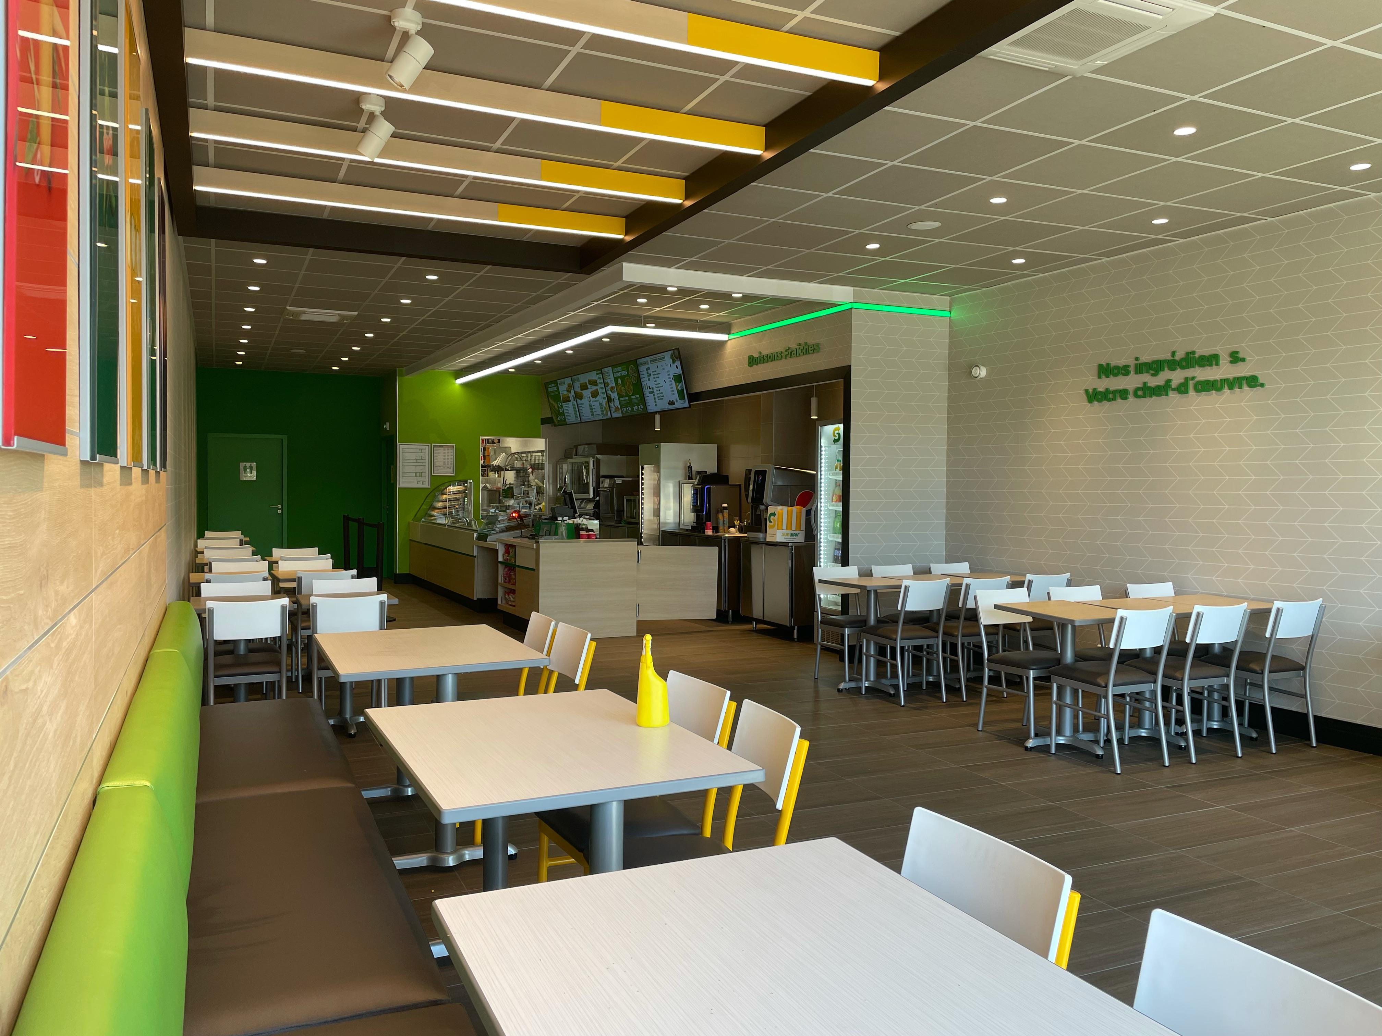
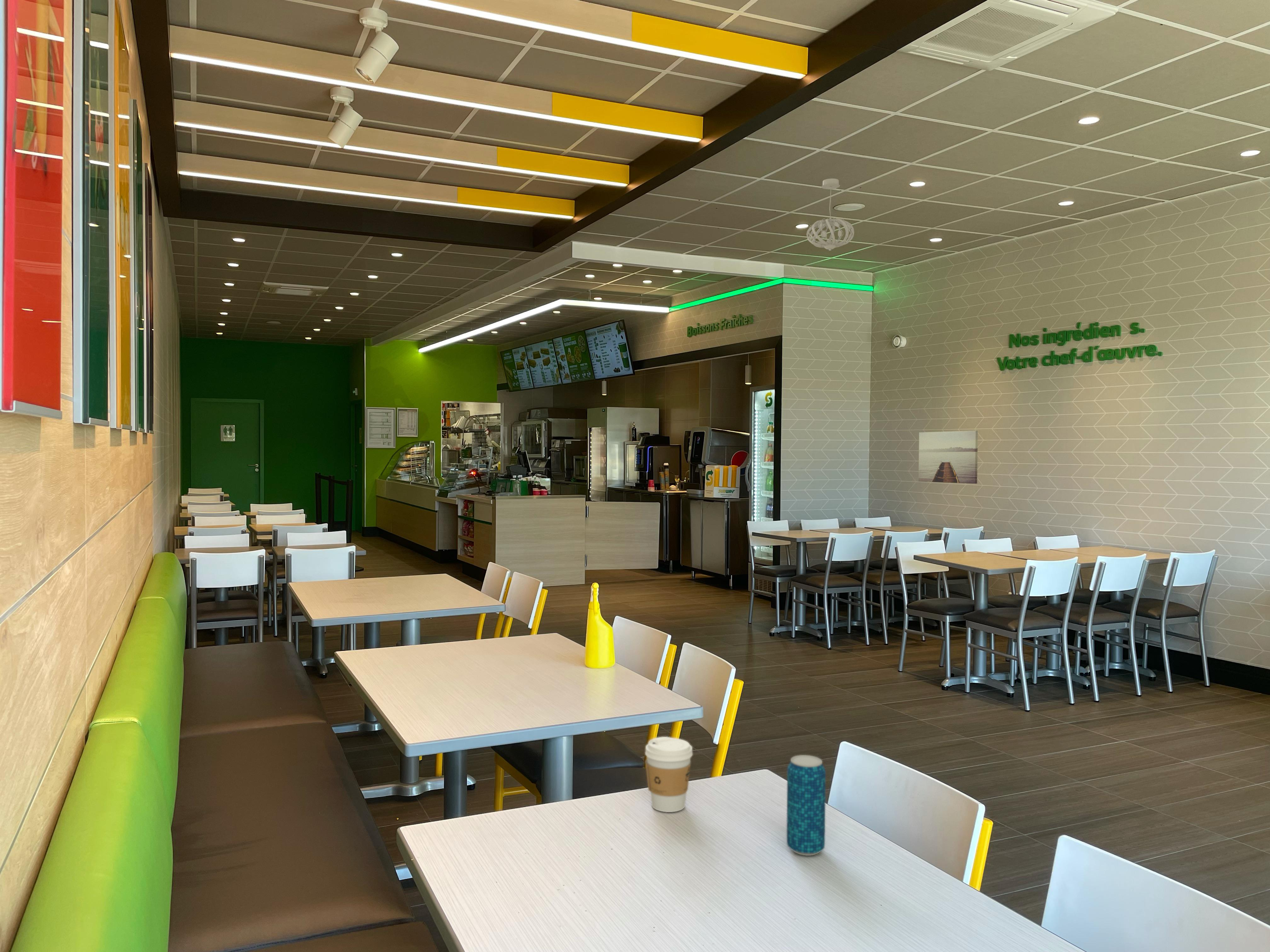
+ wall art [918,430,978,484]
+ pendant light [806,178,855,251]
+ coffee cup [645,736,693,813]
+ beverage can [786,755,826,856]
